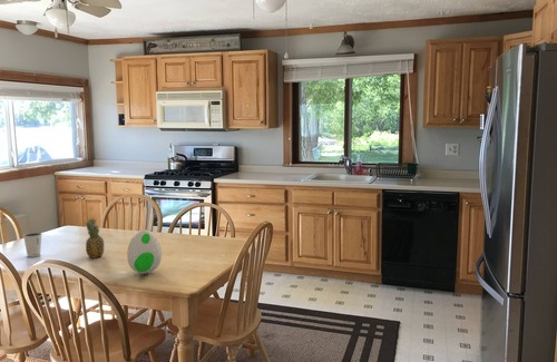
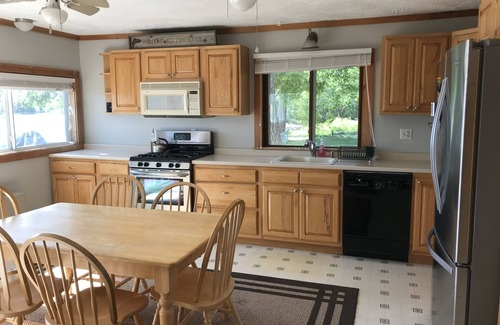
- dixie cup [22,232,43,257]
- decorative egg [126,228,163,275]
- fruit [85,216,106,260]
